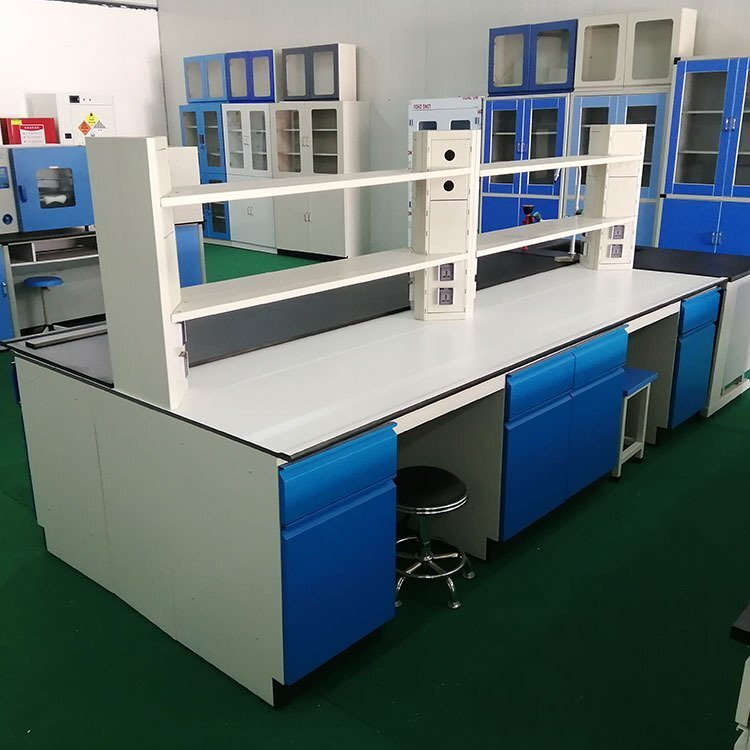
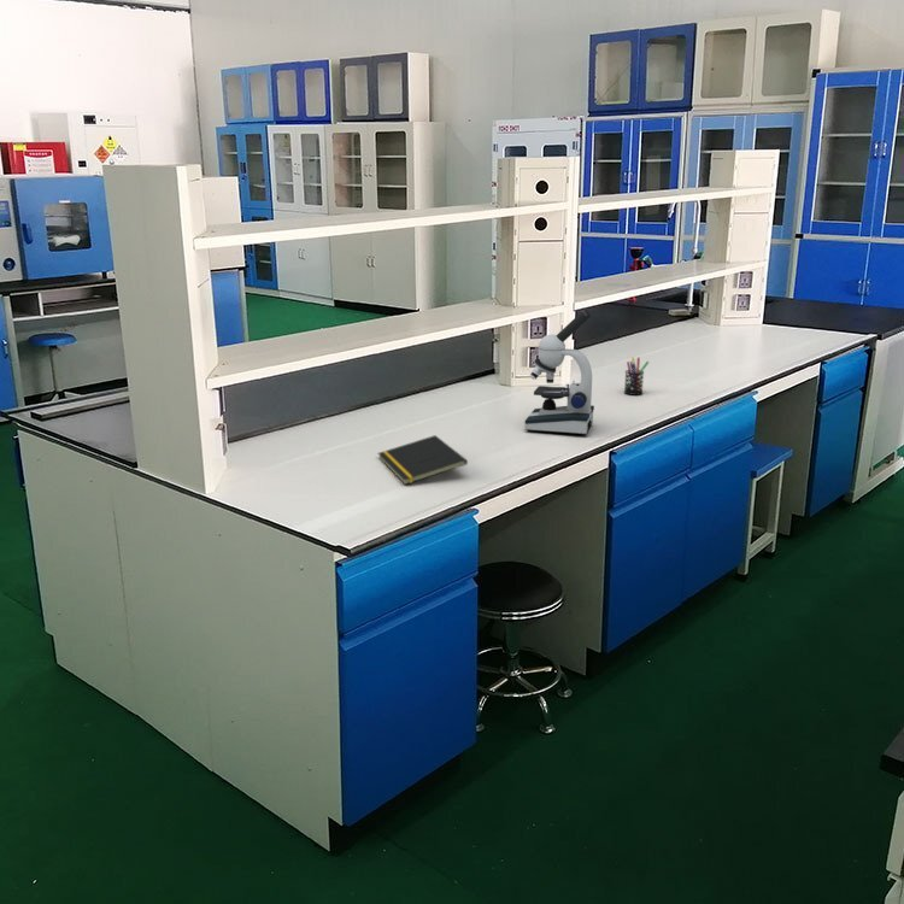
+ microscope [524,307,595,436]
+ notepad [377,434,469,486]
+ pen holder [623,356,650,397]
